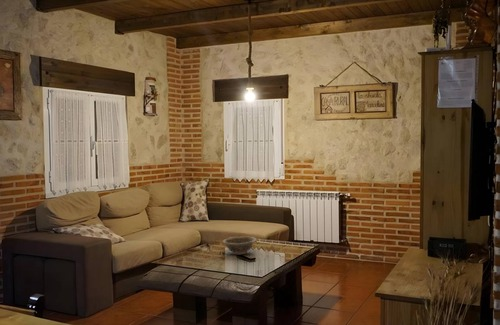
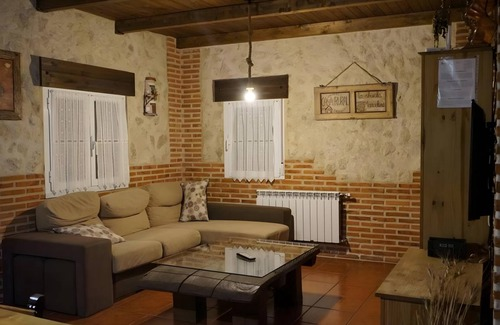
- decorative bowl [222,236,257,255]
